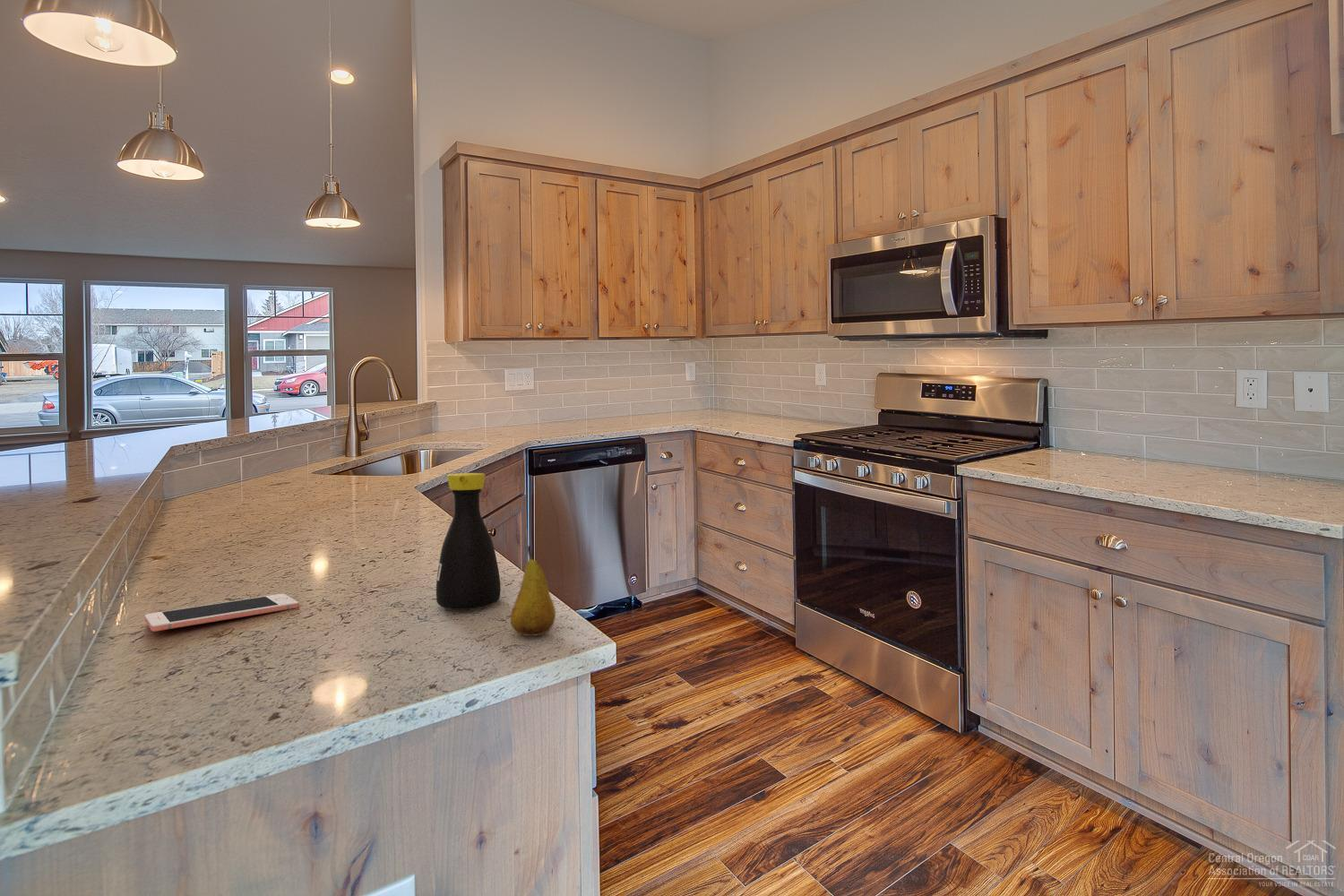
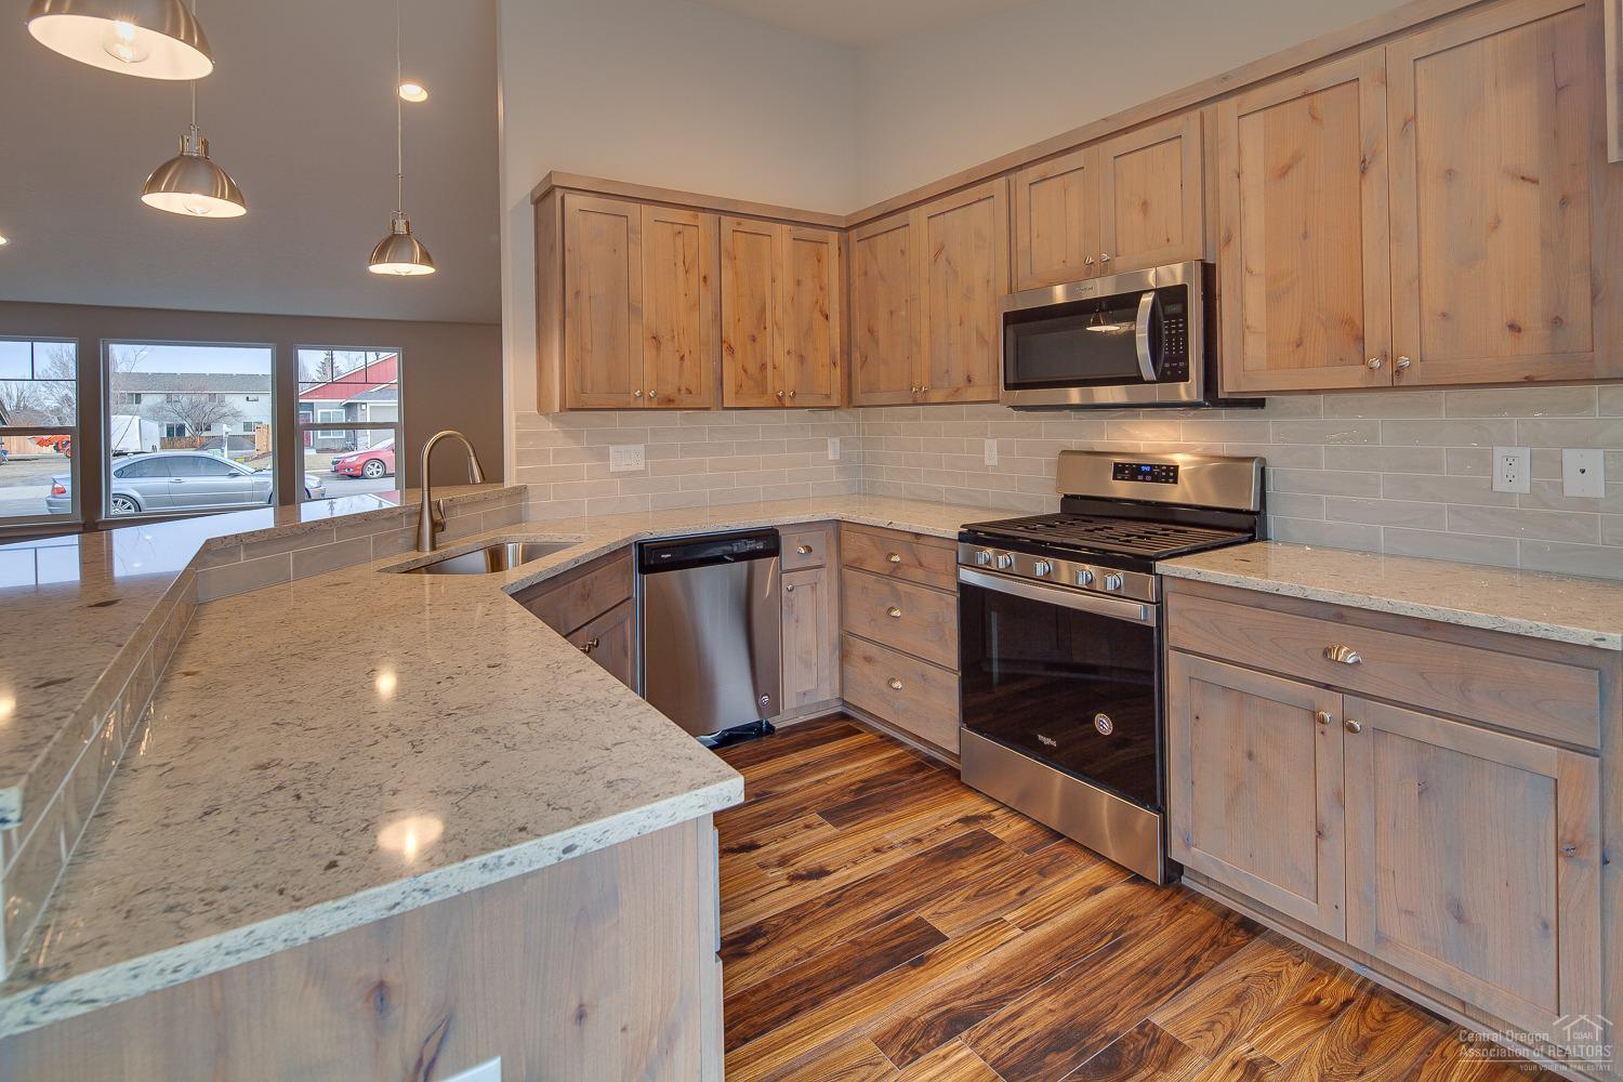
- fruit [510,545,556,637]
- bottle [435,472,502,610]
- cell phone [144,593,299,633]
